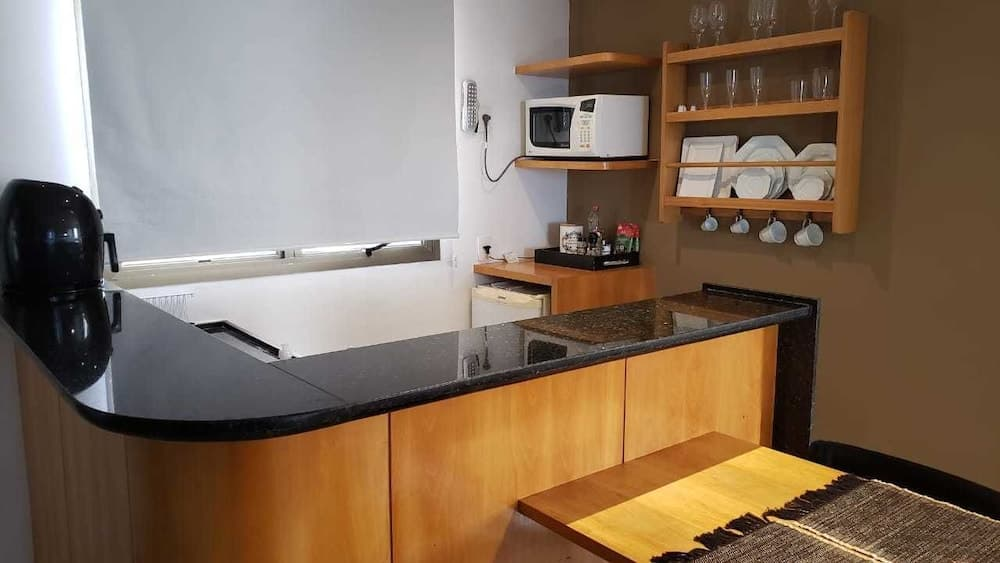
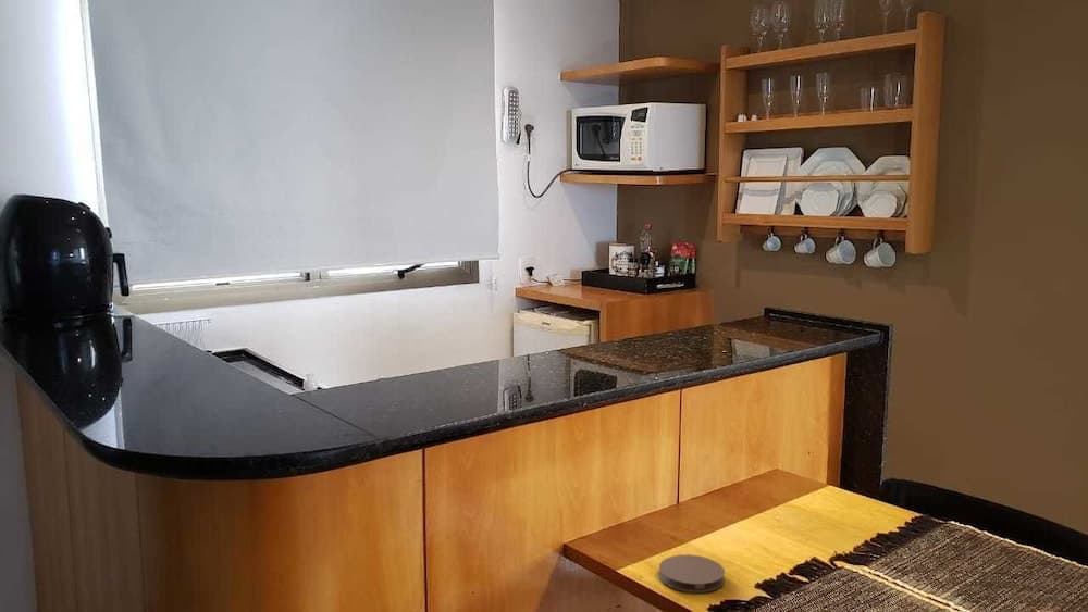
+ coaster [658,553,726,594]
